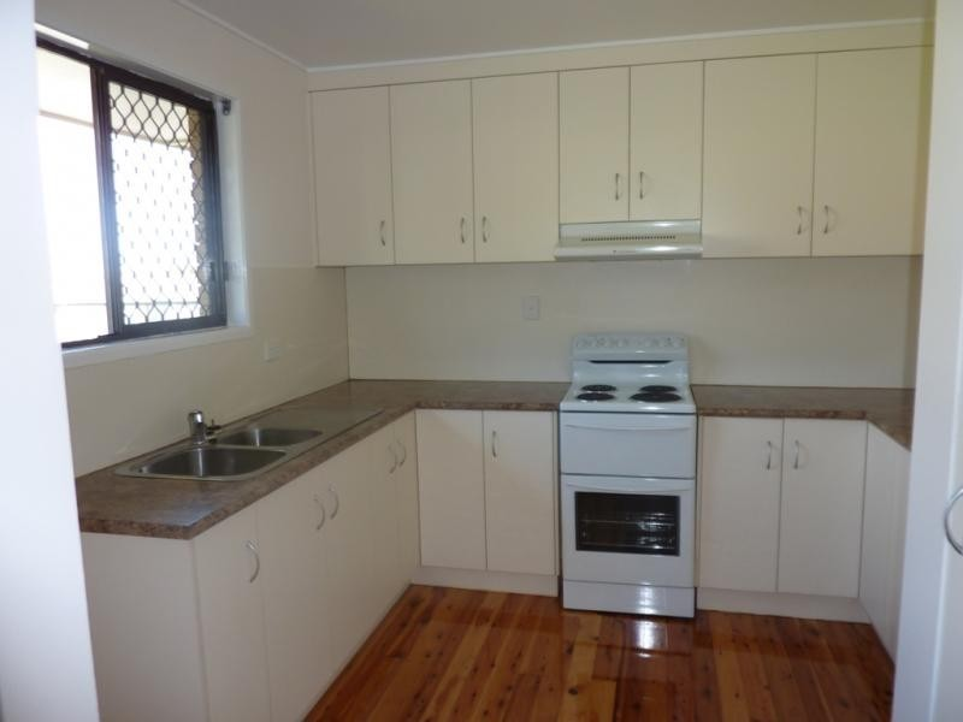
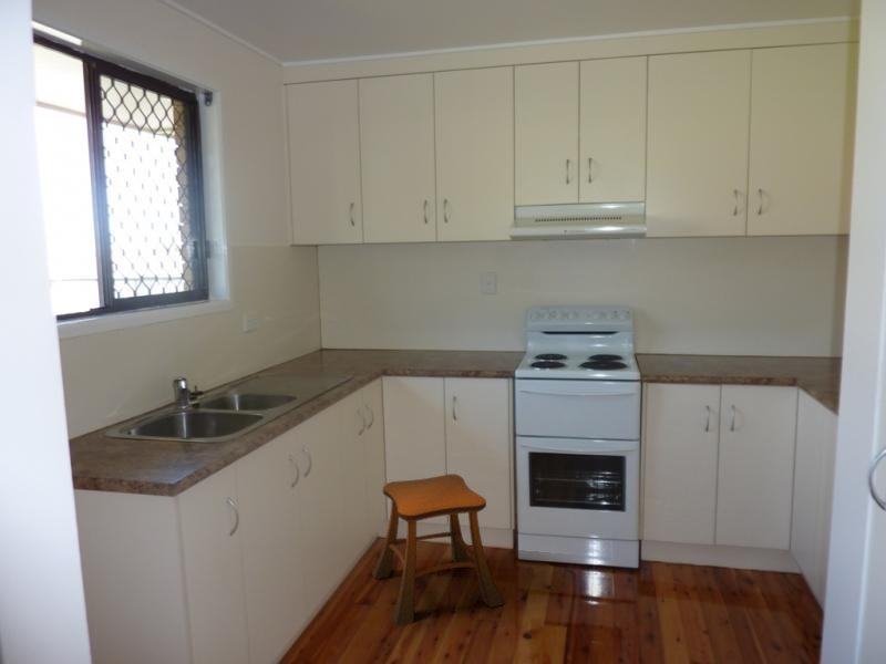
+ stool [371,473,505,627]
